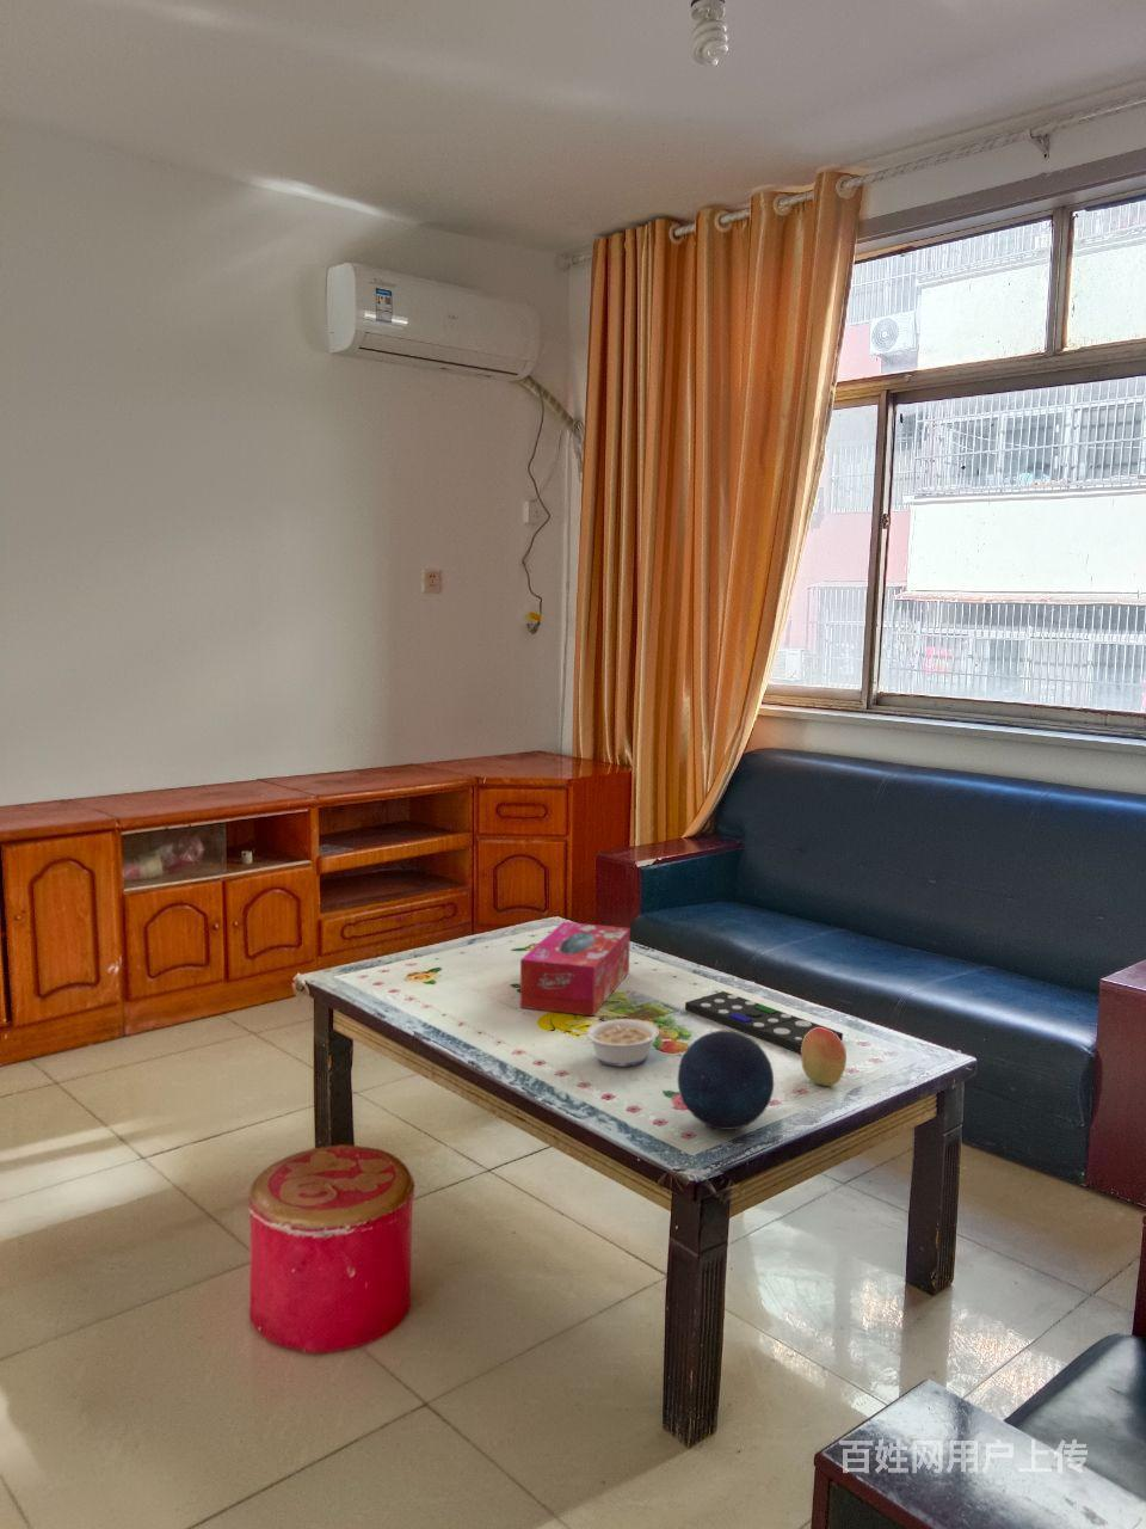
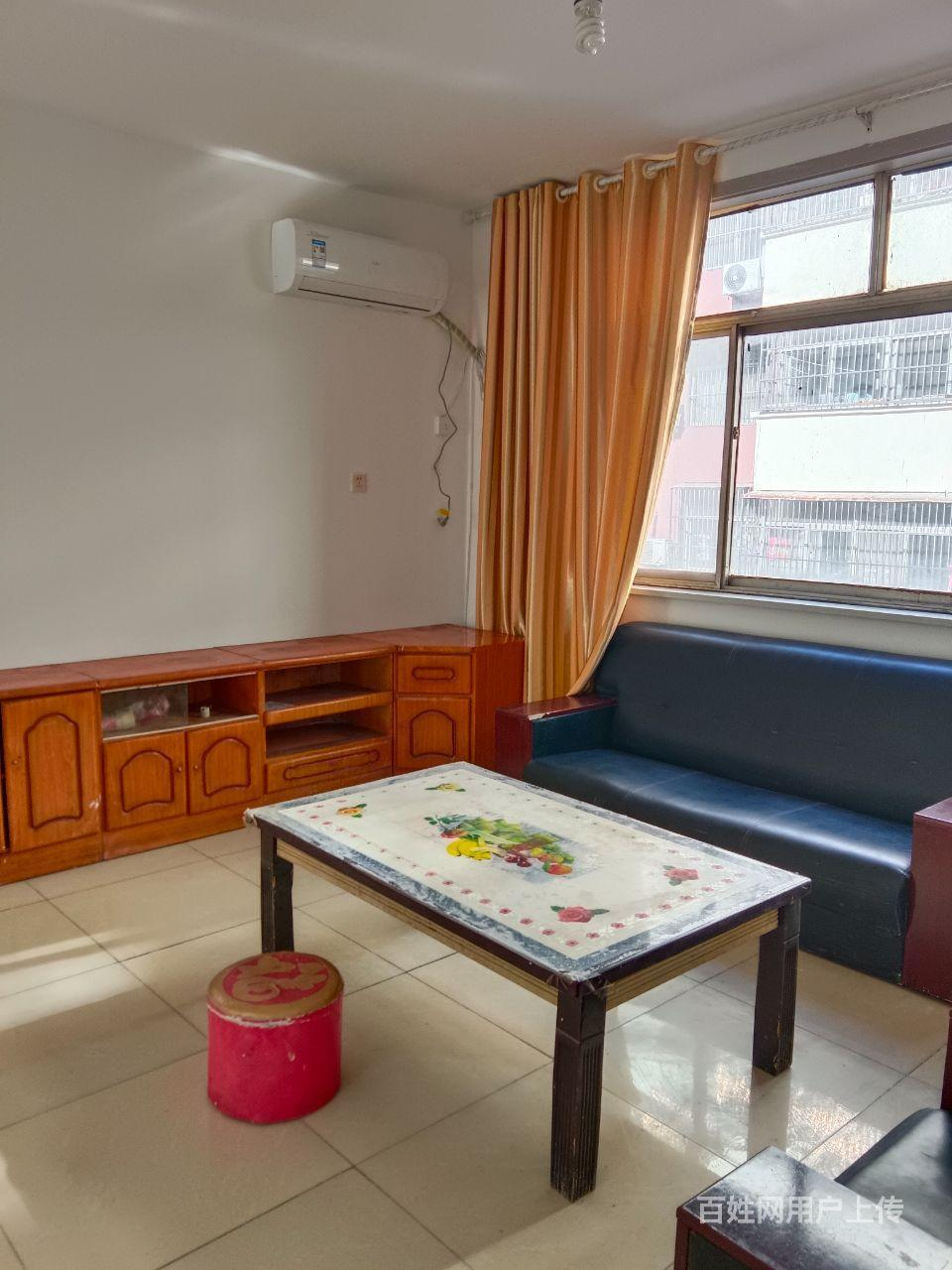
- decorative orb [677,1029,775,1132]
- remote control [684,991,844,1055]
- legume [569,1017,660,1068]
- tissue box [519,921,632,1017]
- fruit [799,1027,847,1087]
